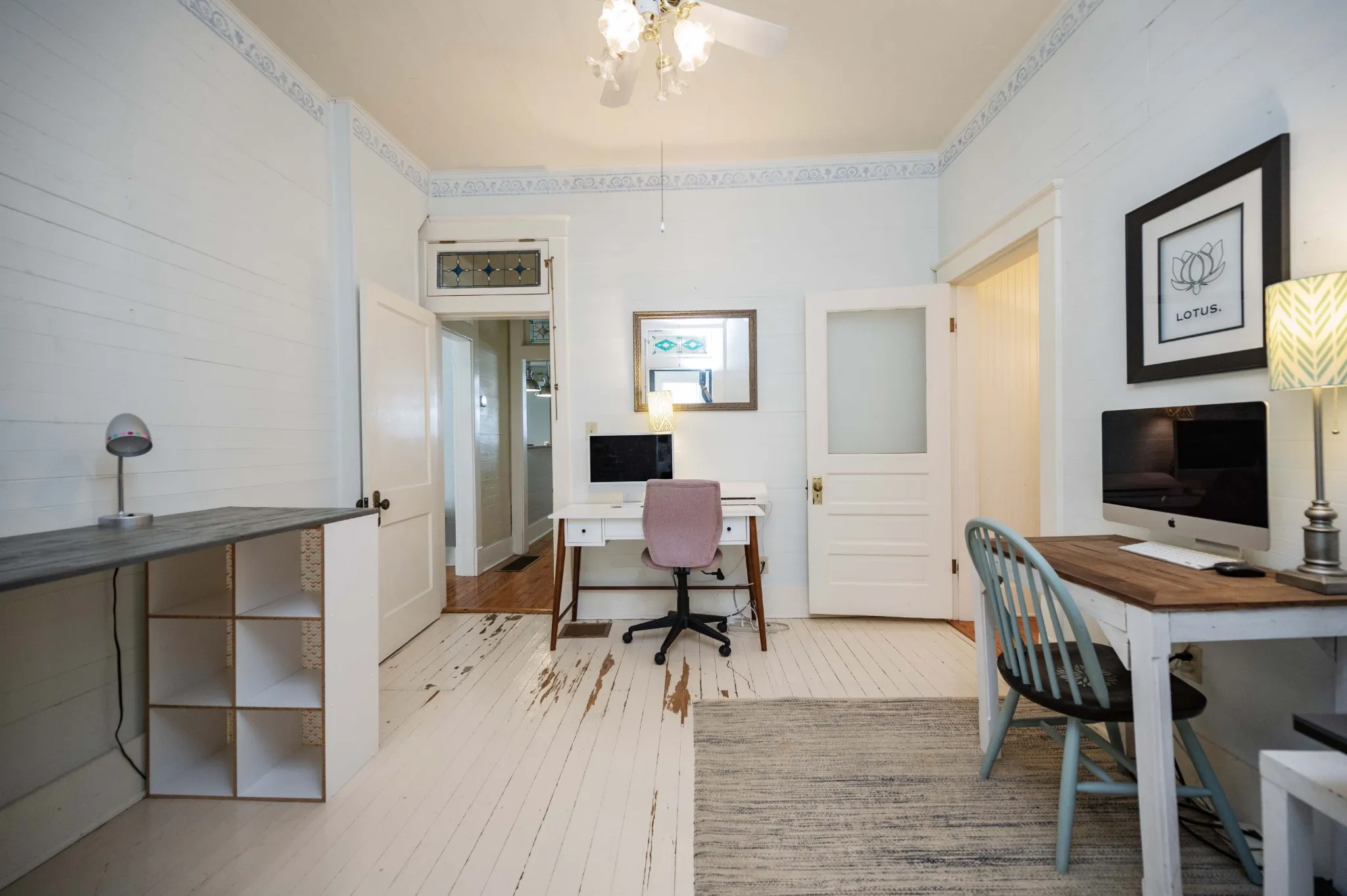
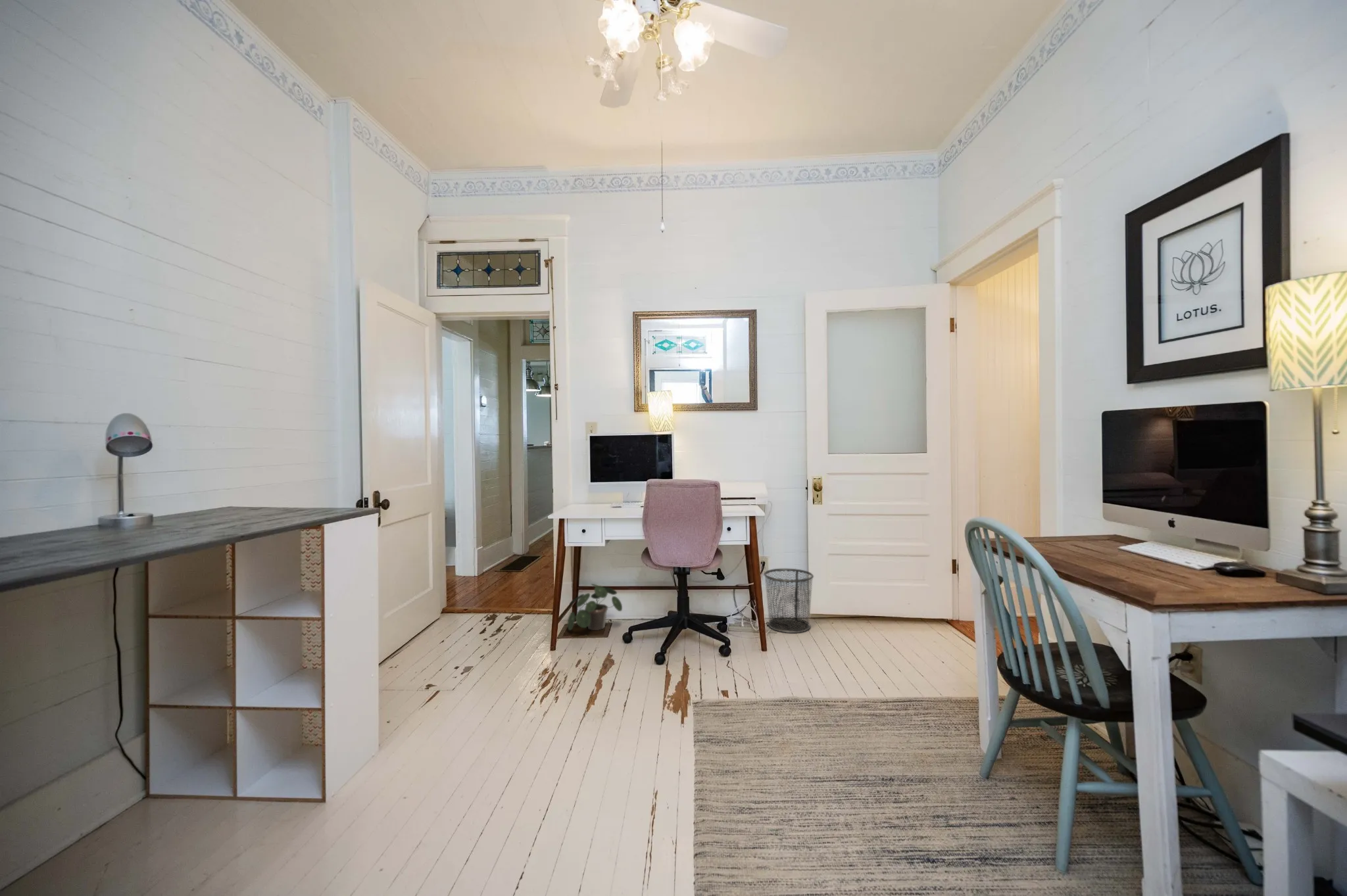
+ potted plant [567,583,623,631]
+ waste bin [763,568,814,634]
